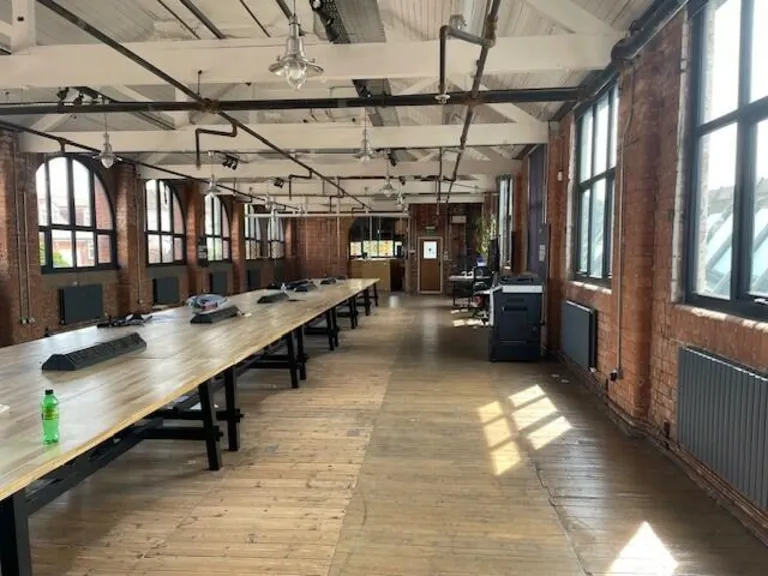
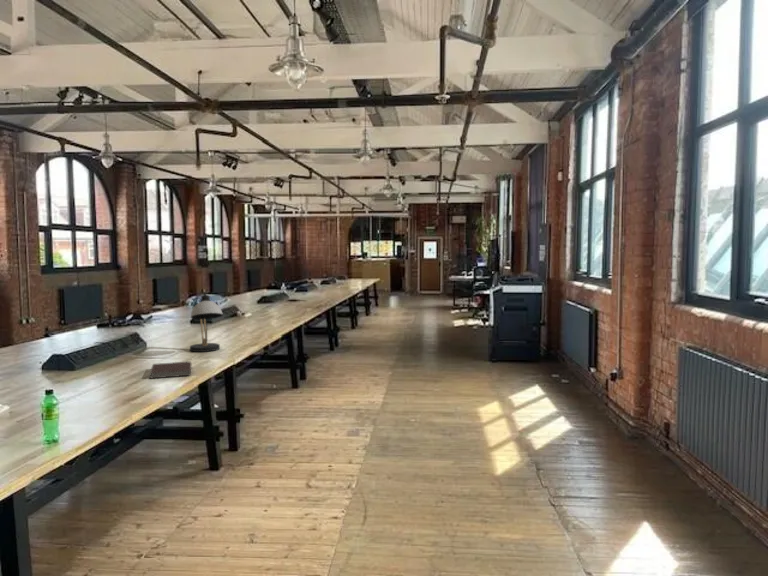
+ desk lamp [189,291,224,353]
+ notebook [148,361,192,380]
